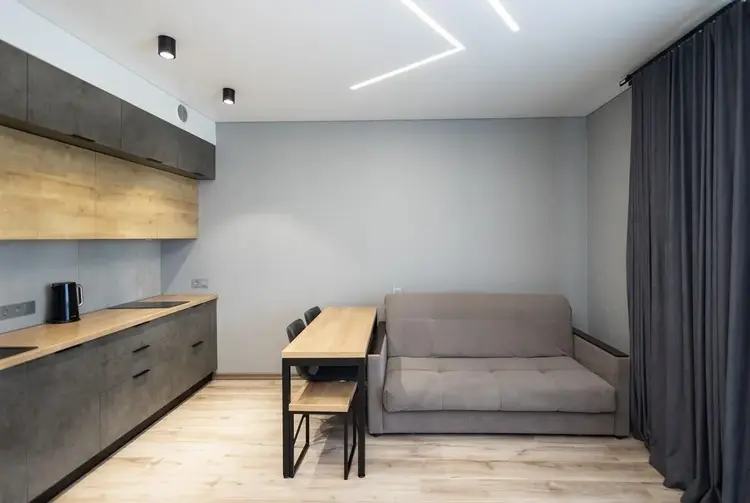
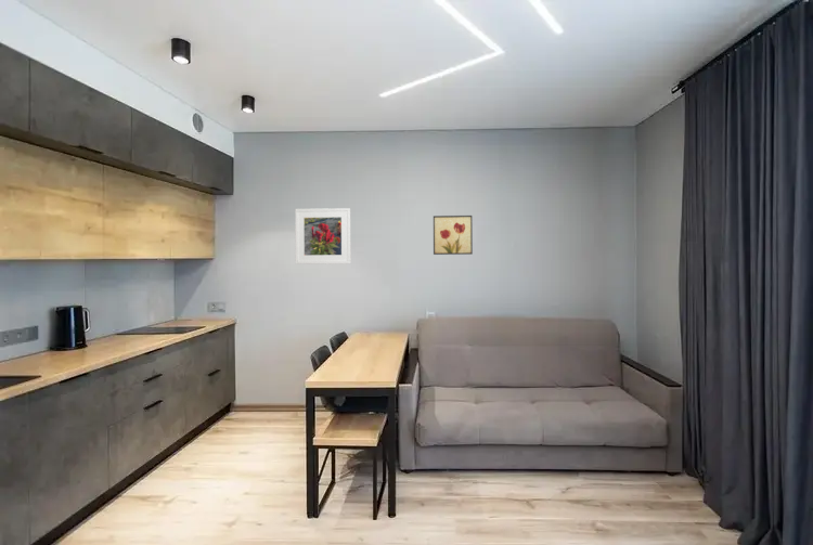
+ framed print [294,207,351,265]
+ wall art [433,215,474,256]
